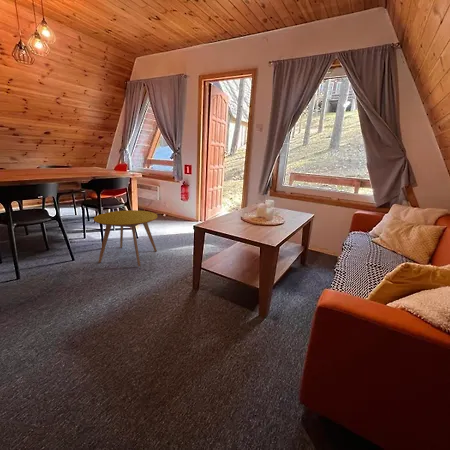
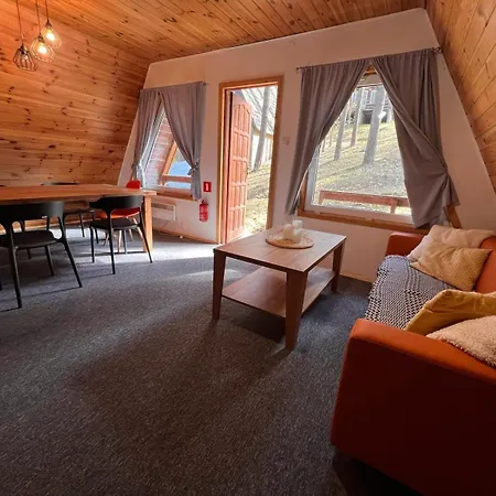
- side table [93,209,159,267]
